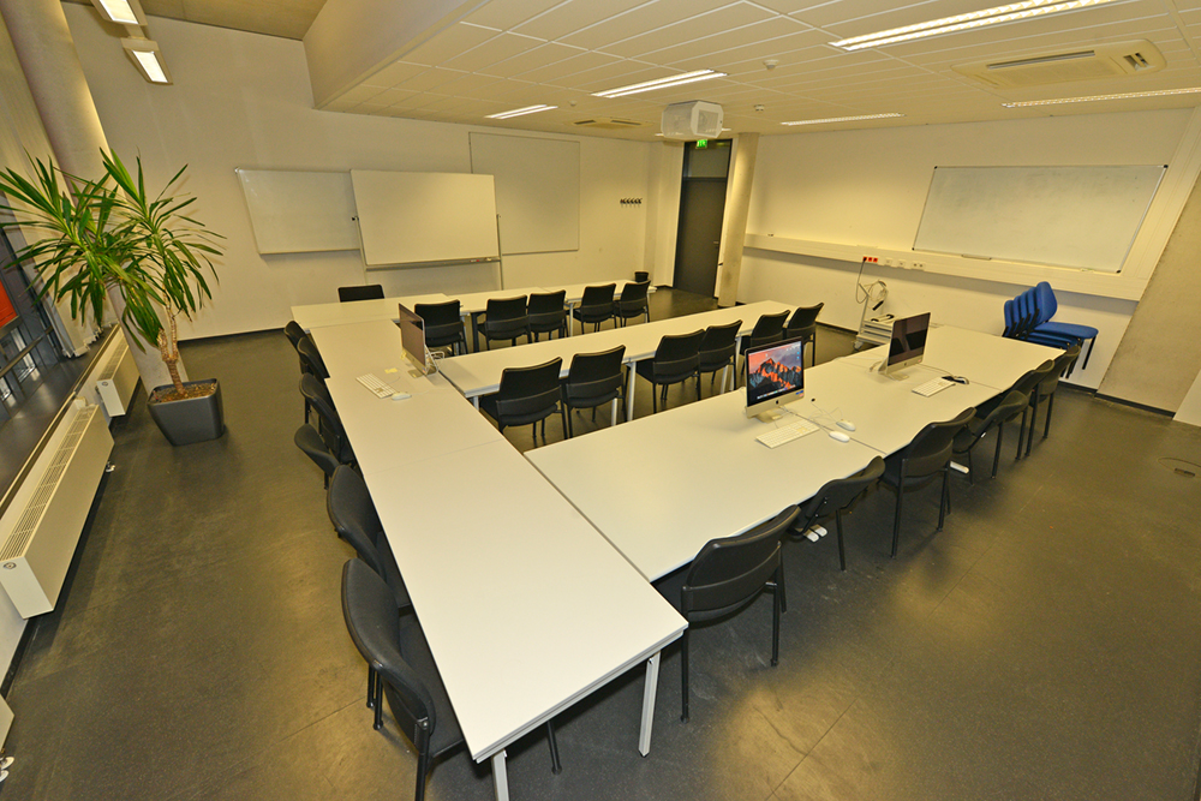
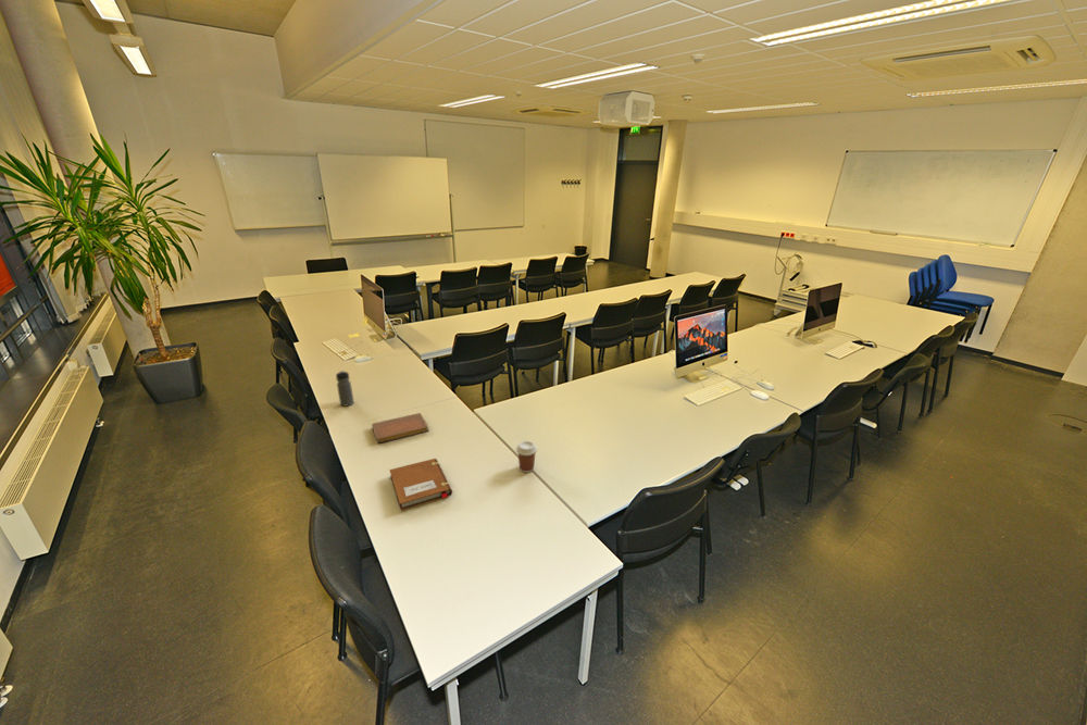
+ notebook [371,412,429,445]
+ coffee cup [515,440,538,474]
+ water bottle [335,370,355,408]
+ notebook [388,458,453,512]
